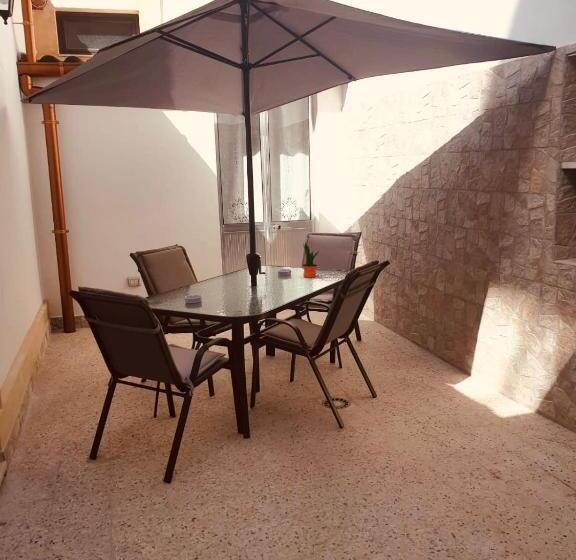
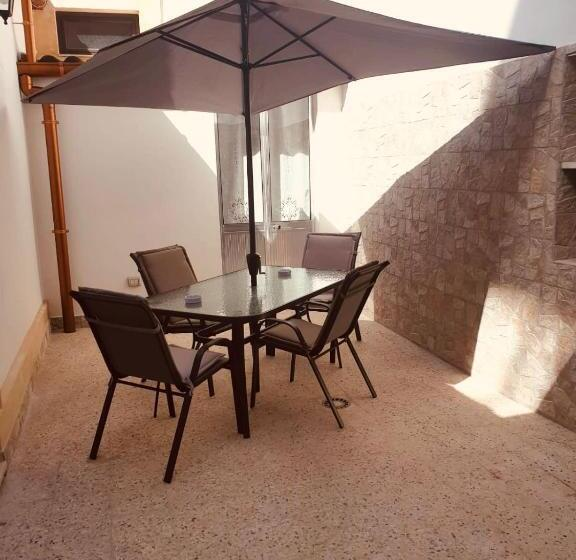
- potted plant [301,241,320,279]
